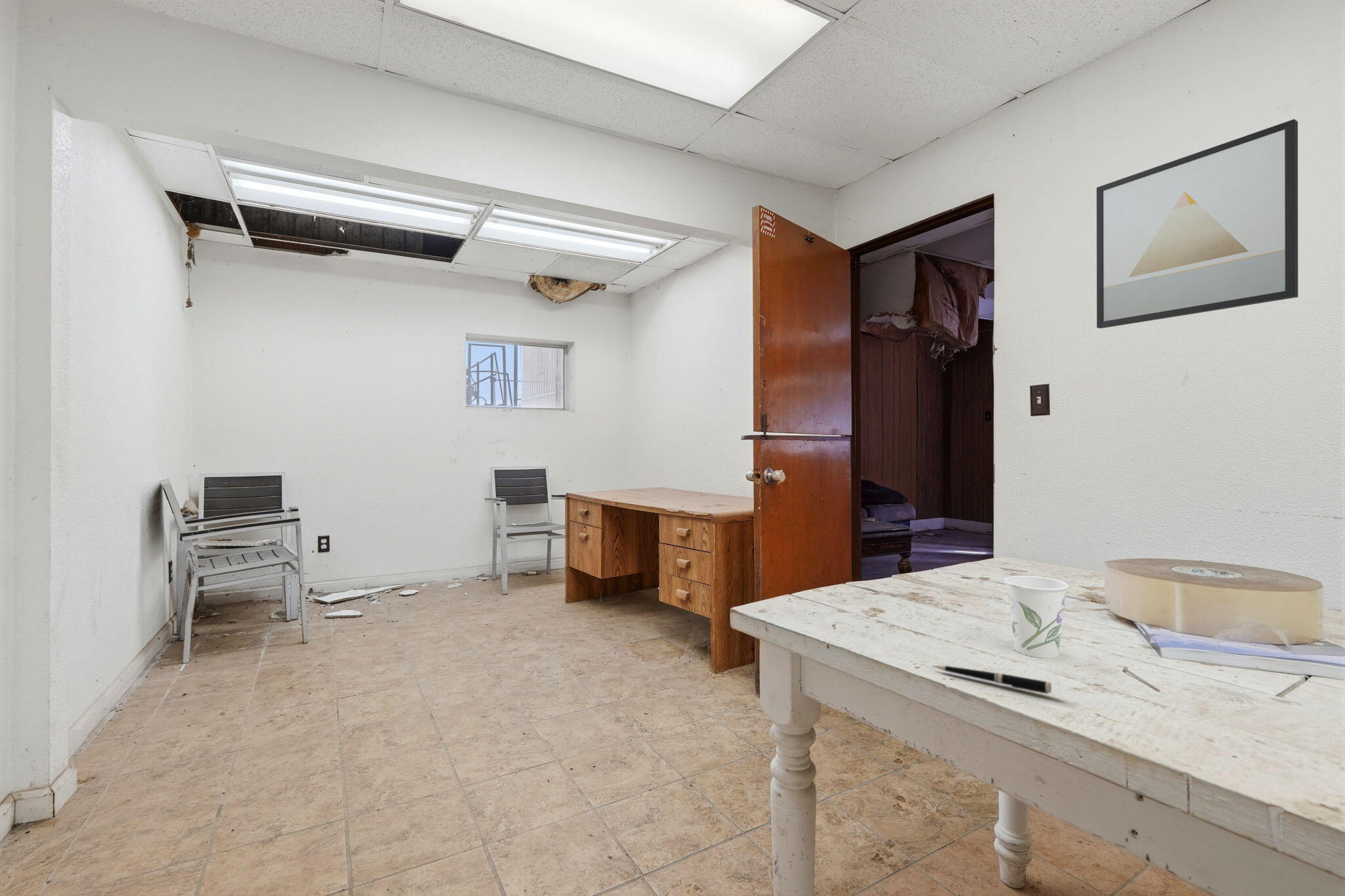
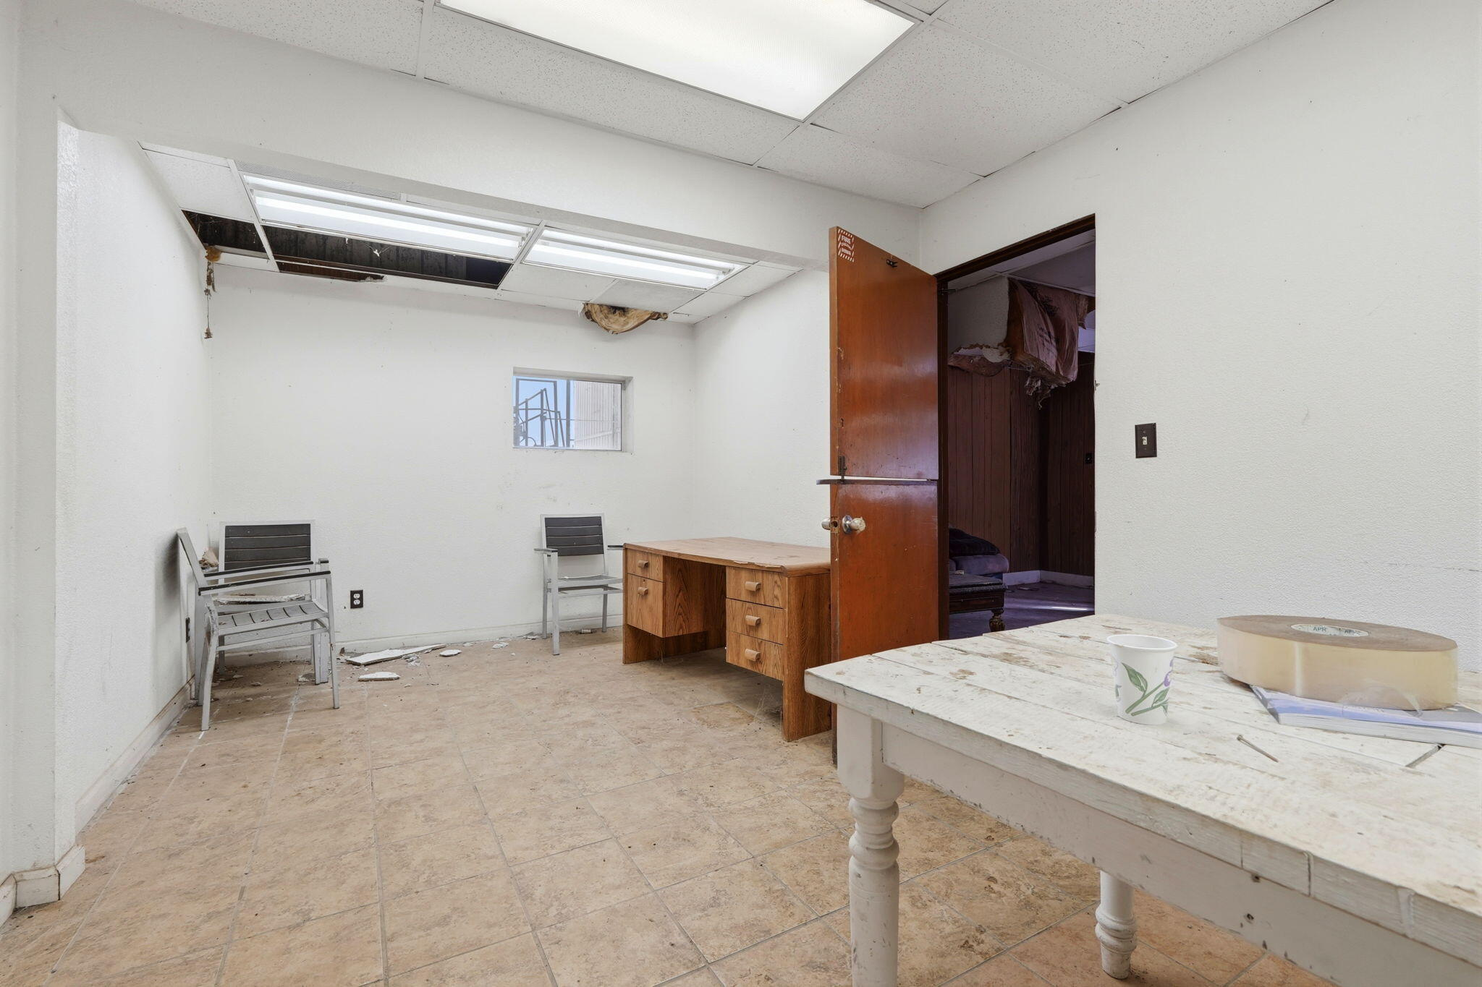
- pen [931,665,1052,694]
- wall art [1096,119,1299,329]
